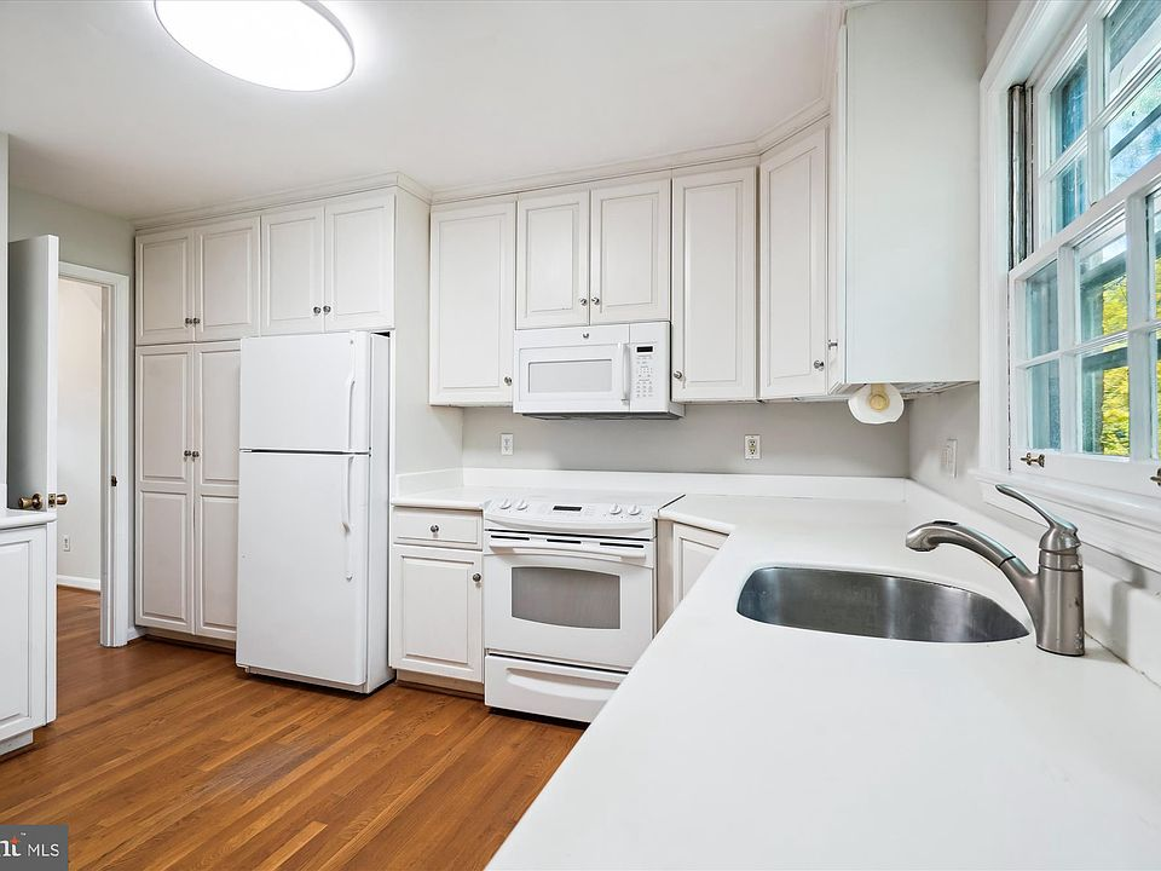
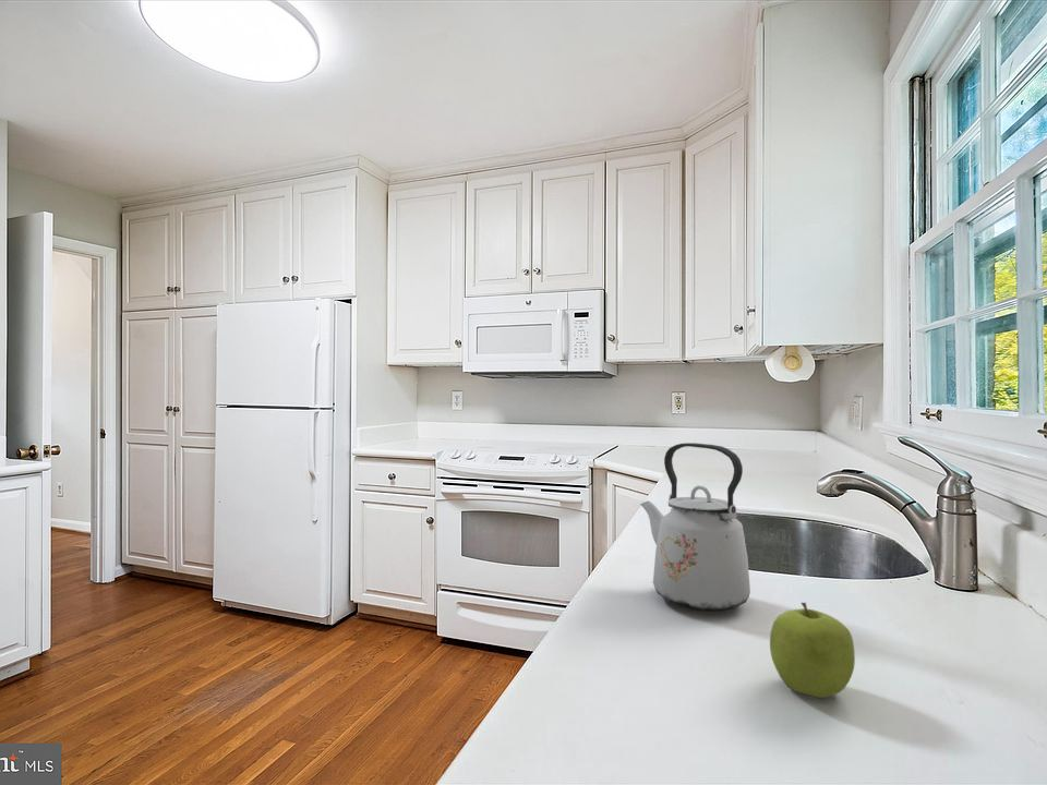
+ fruit [769,602,856,699]
+ kettle [640,442,751,612]
